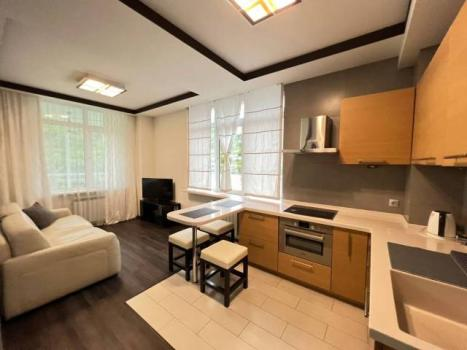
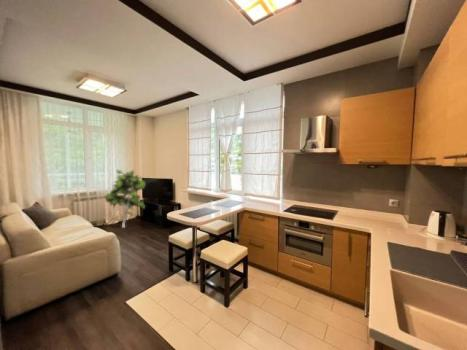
+ indoor plant [103,169,147,229]
